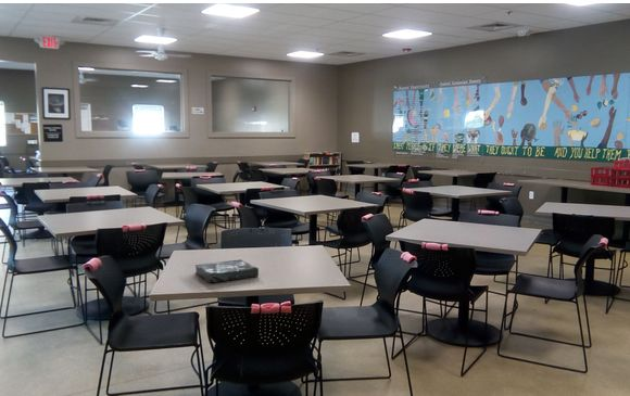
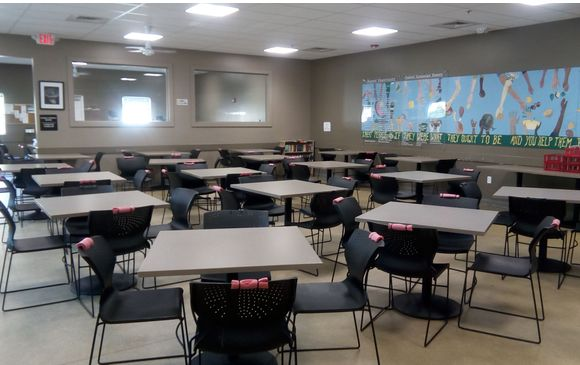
- book [194,259,260,284]
